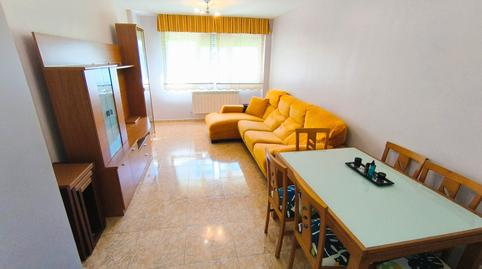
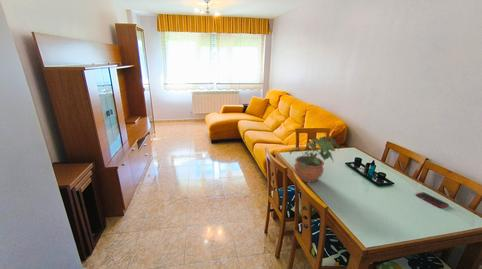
+ potted plant [289,134,340,183]
+ cell phone [415,191,450,209]
